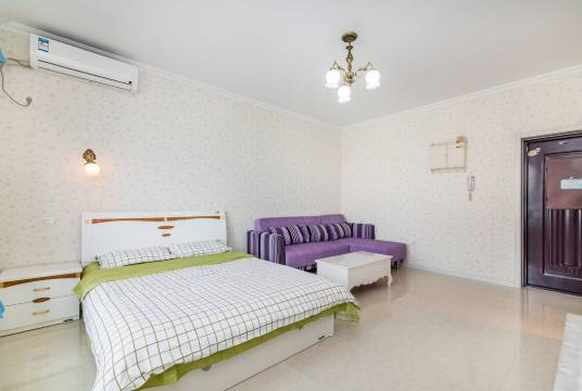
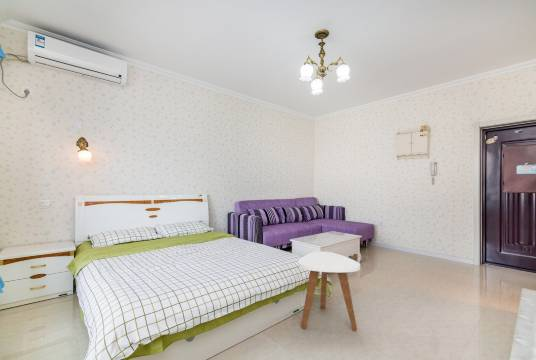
+ side table [297,251,361,332]
